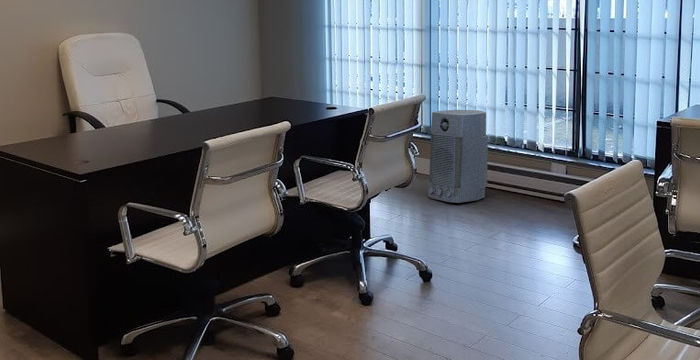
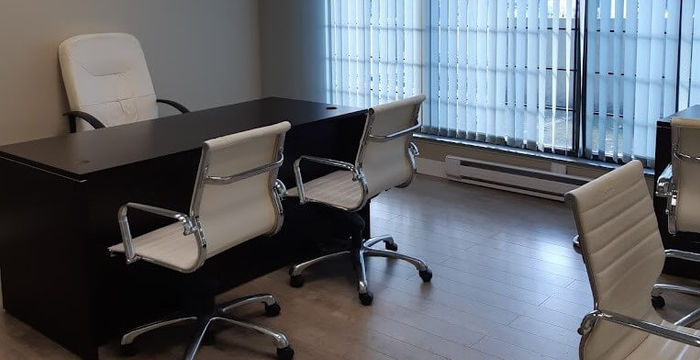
- air purifier [427,109,489,204]
